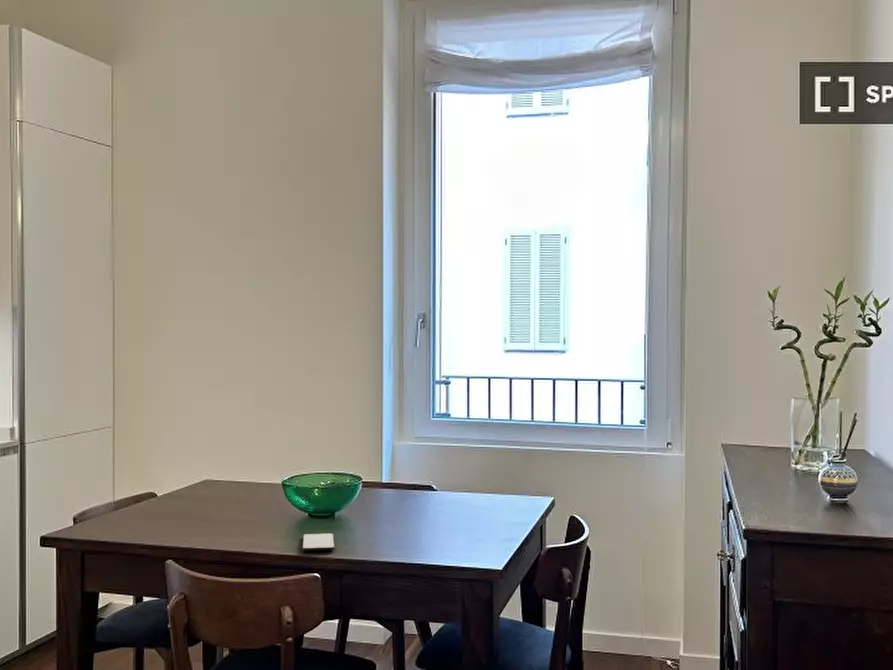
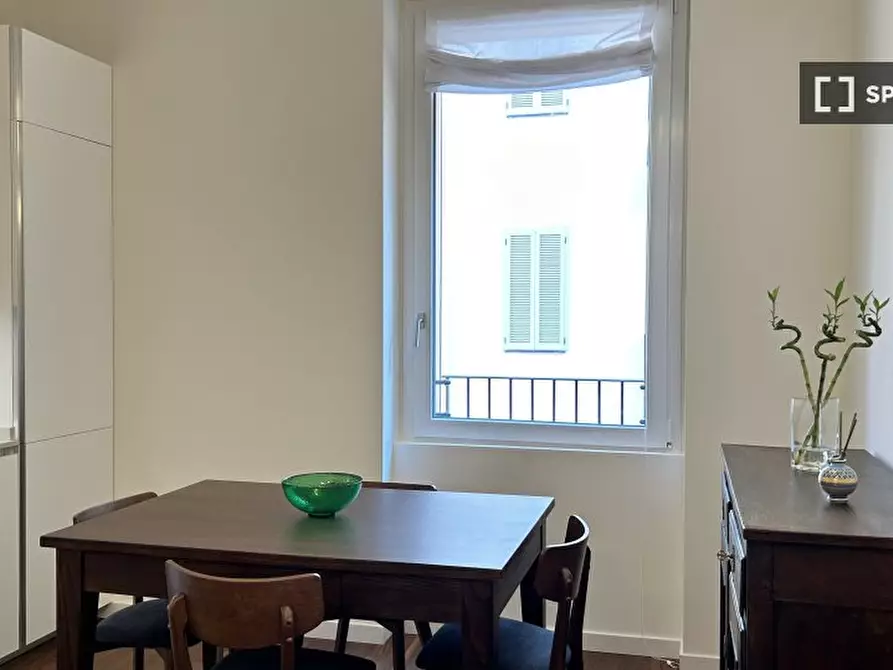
- smartphone [301,532,336,552]
